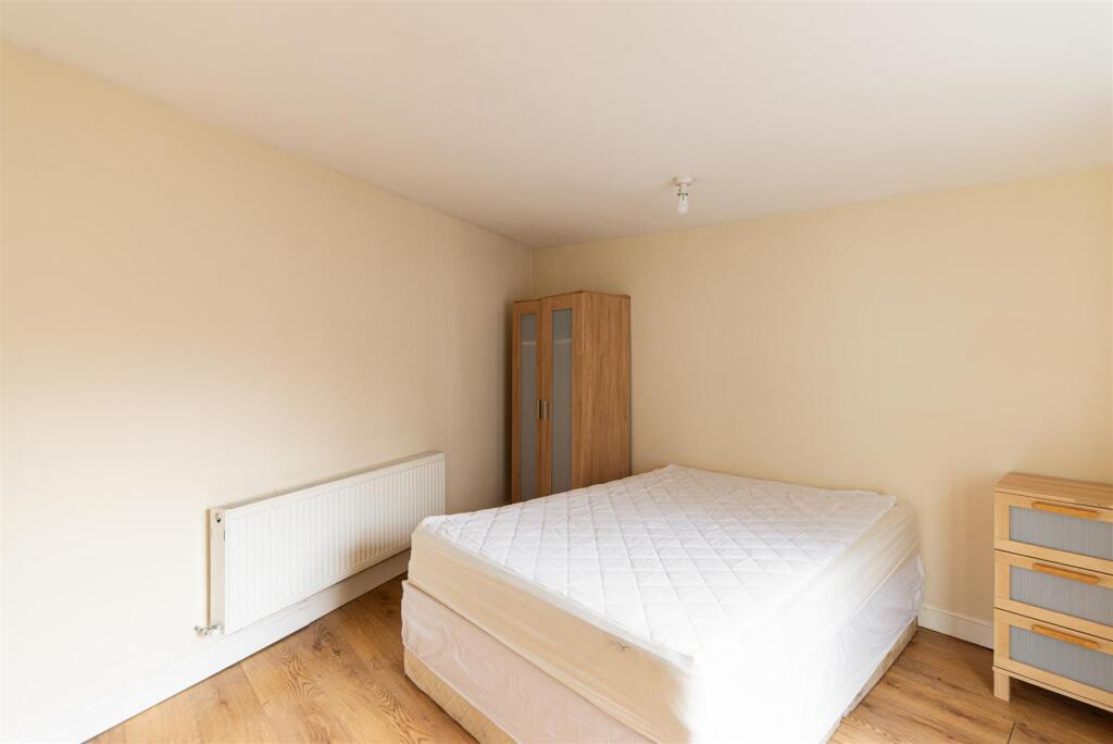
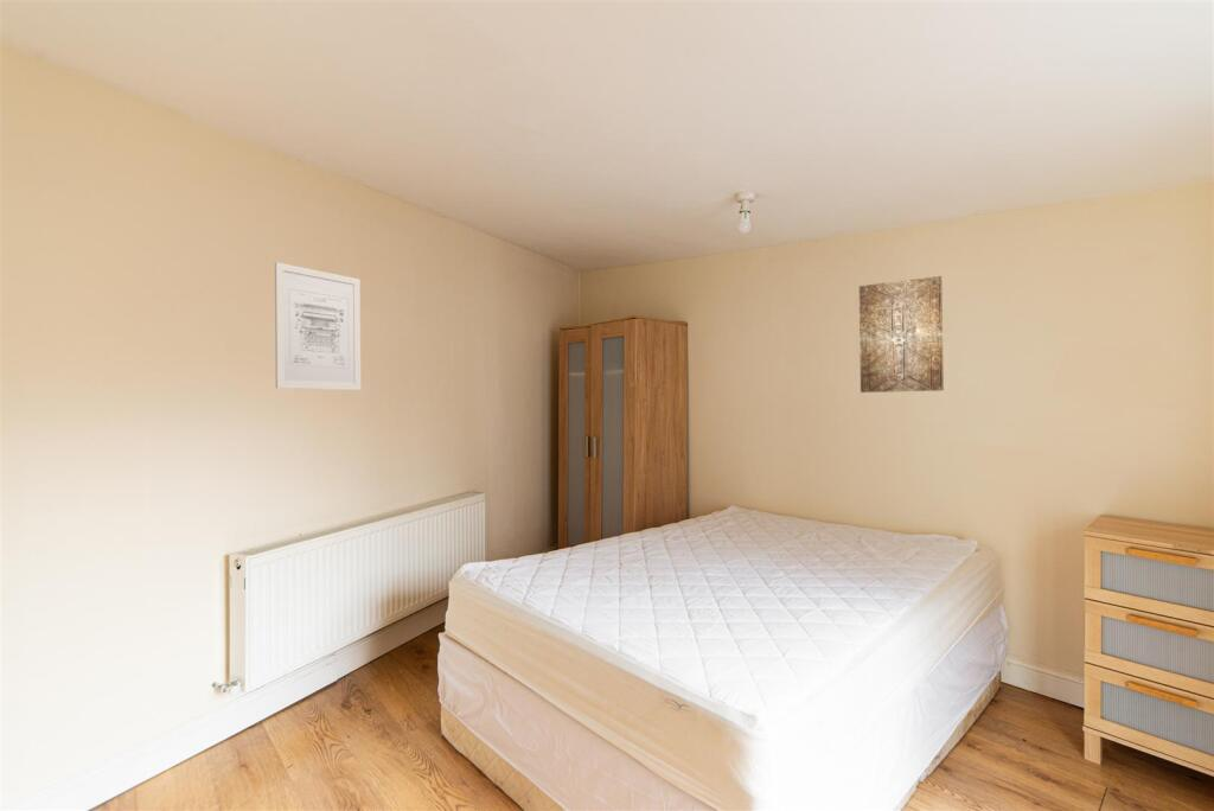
+ wall art [858,275,945,394]
+ wall art [274,261,362,391]
